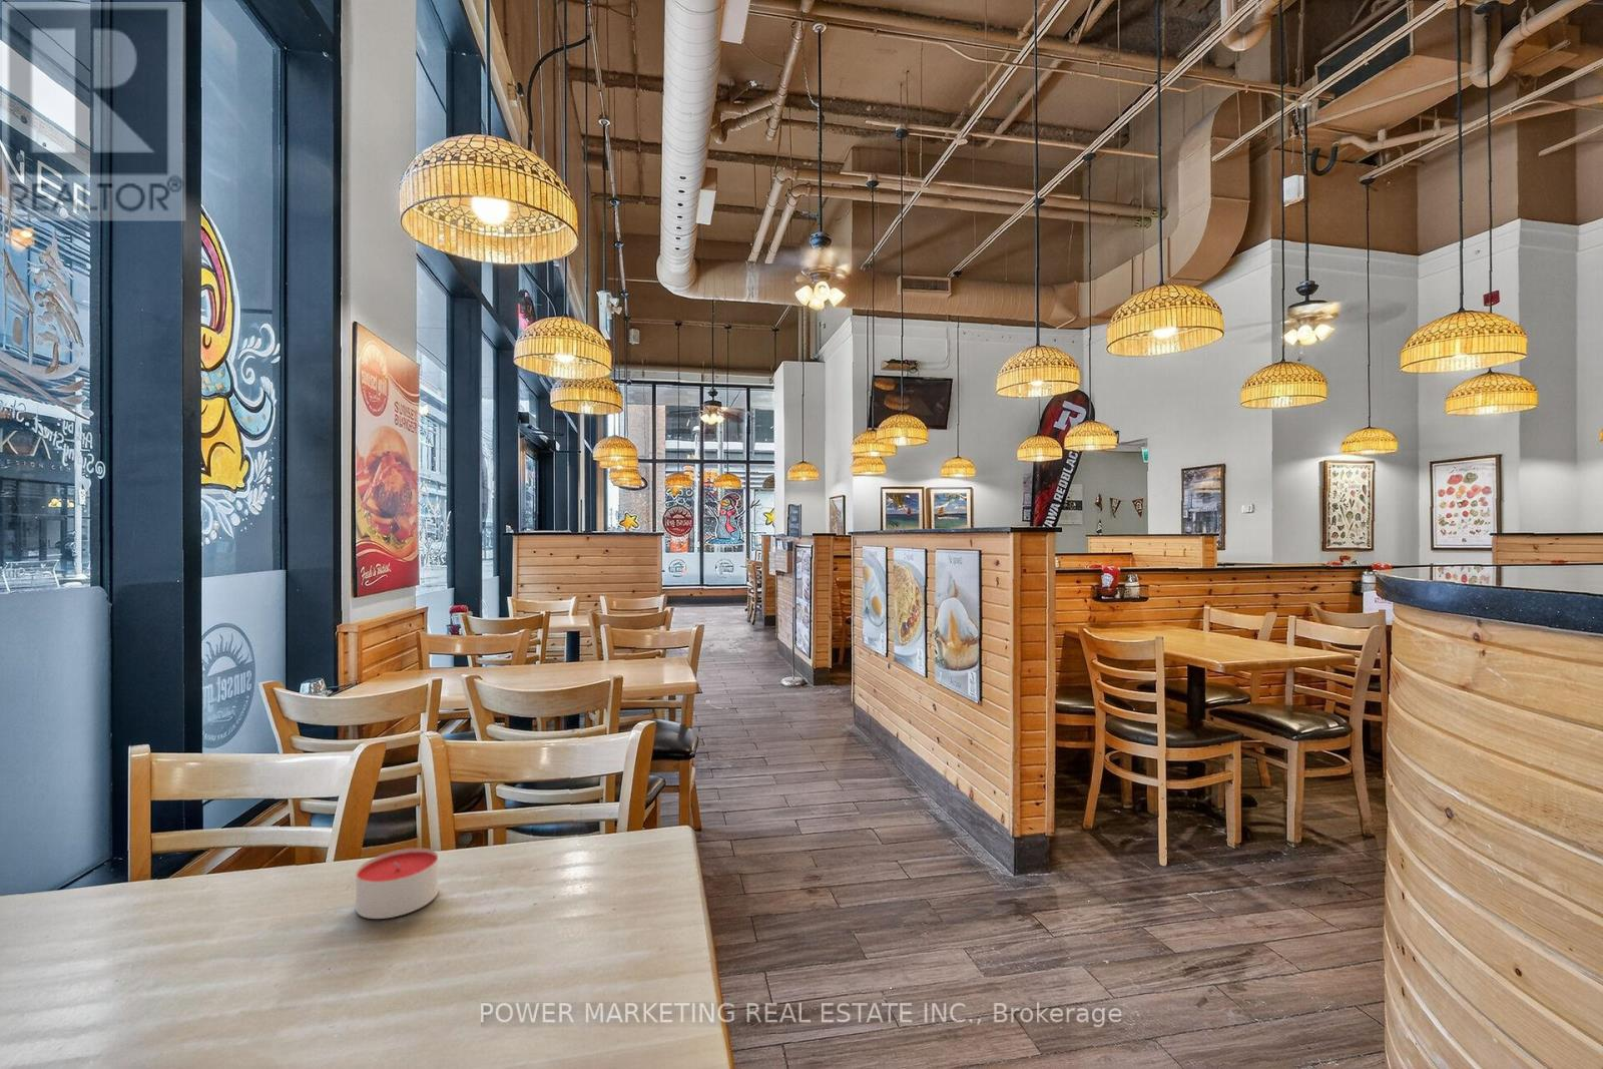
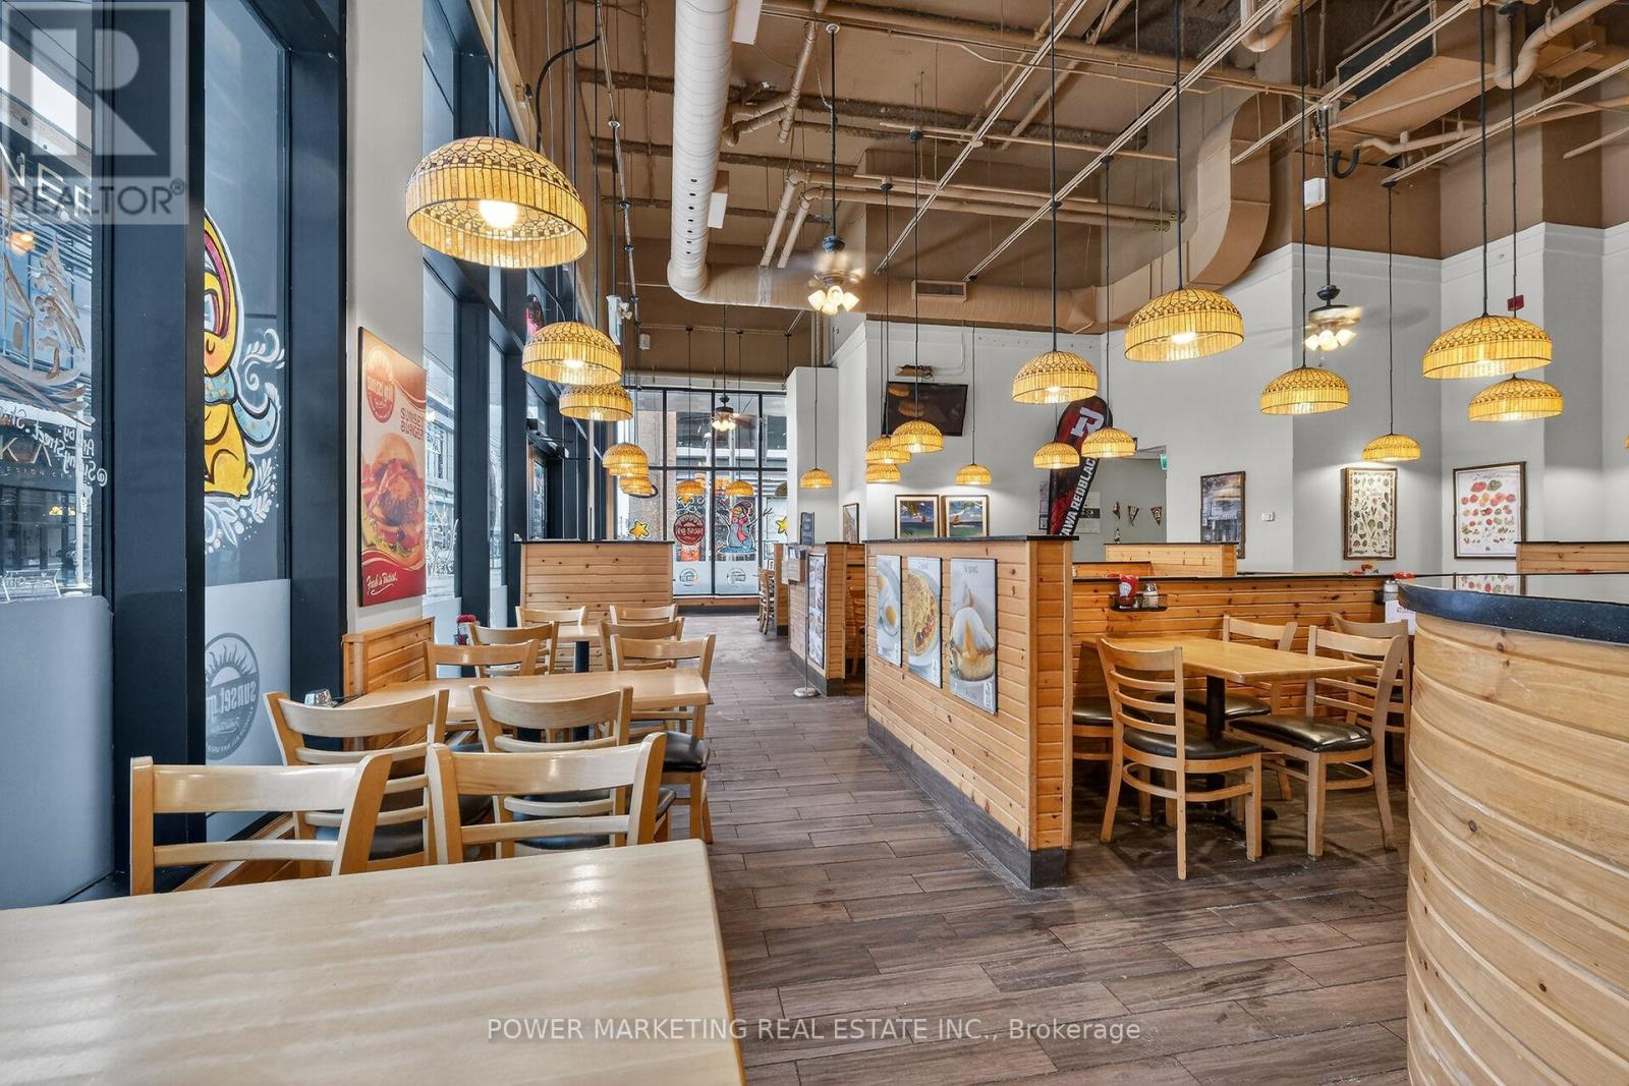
- candle [354,847,439,920]
